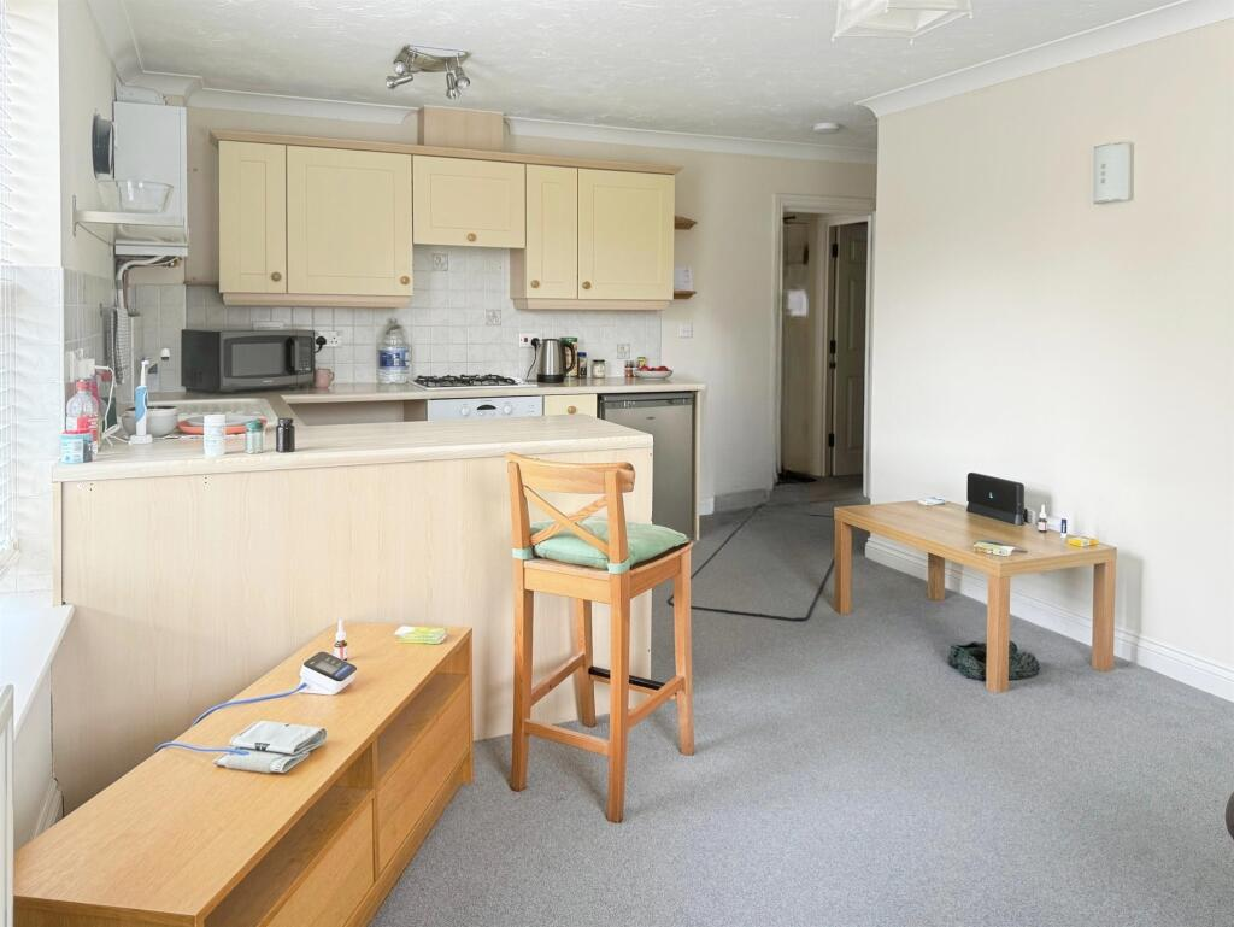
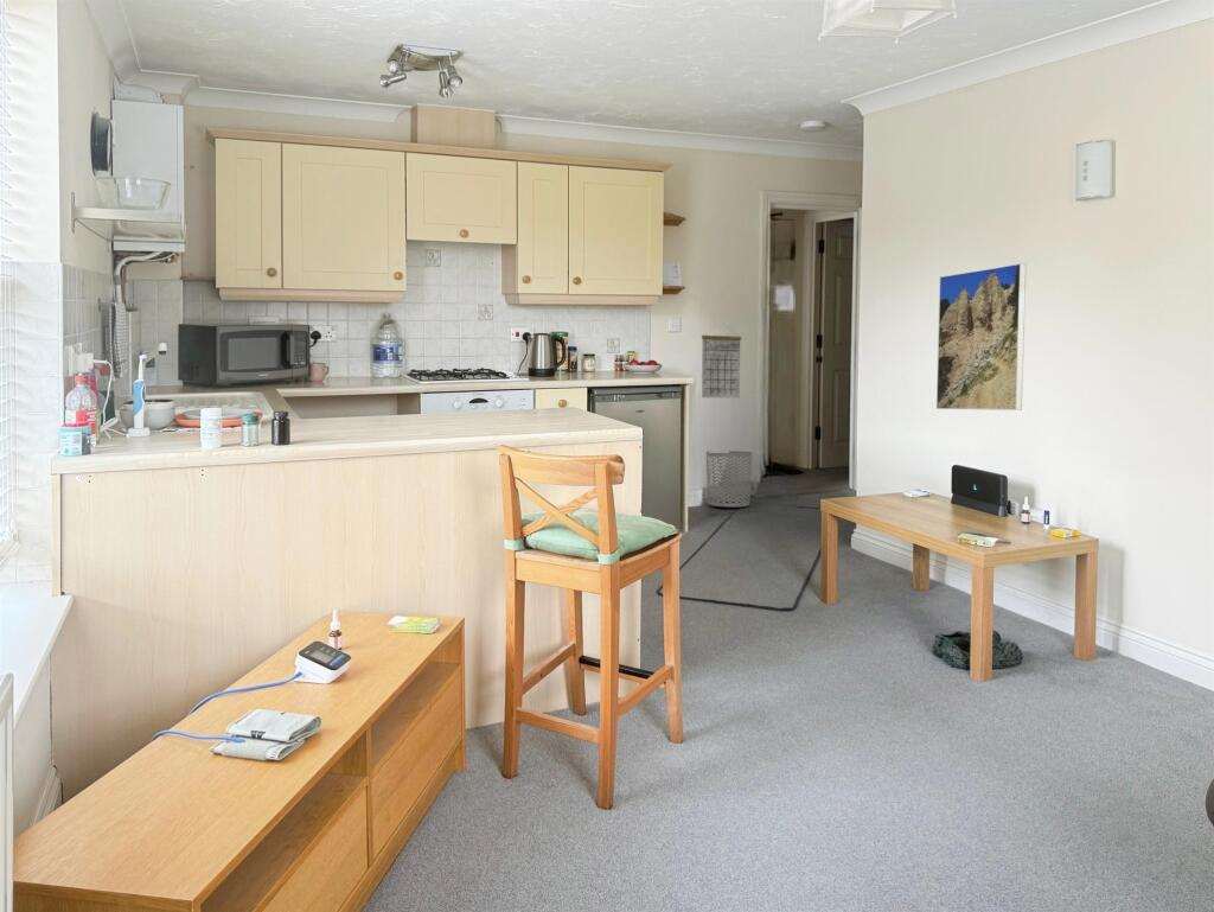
+ waste bin [705,449,754,509]
+ calendar [701,324,742,400]
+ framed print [935,262,1028,412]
